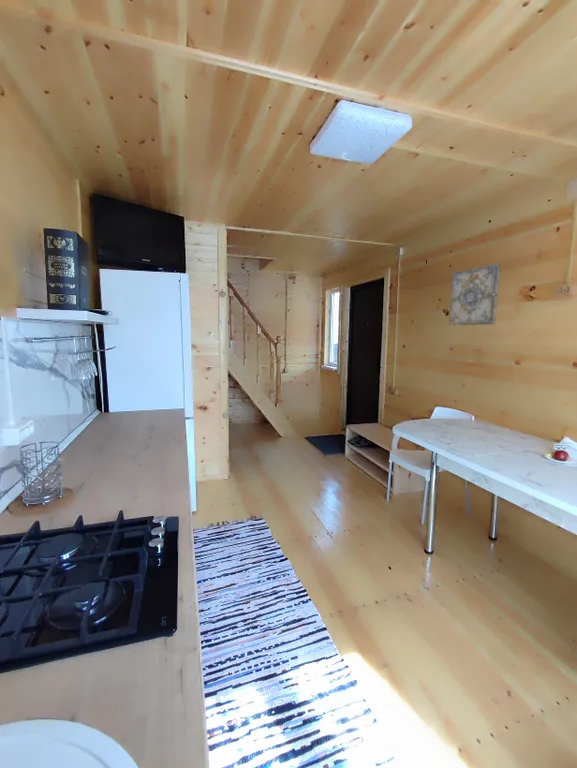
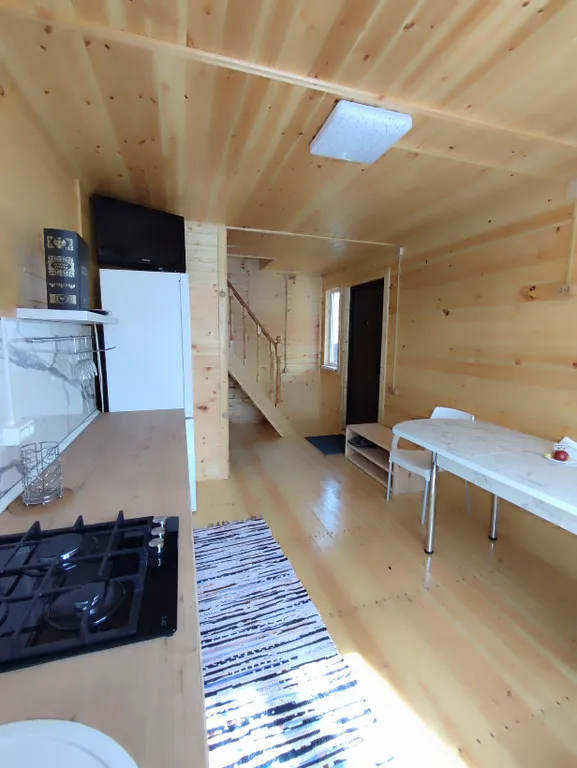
- wall art [448,263,501,326]
